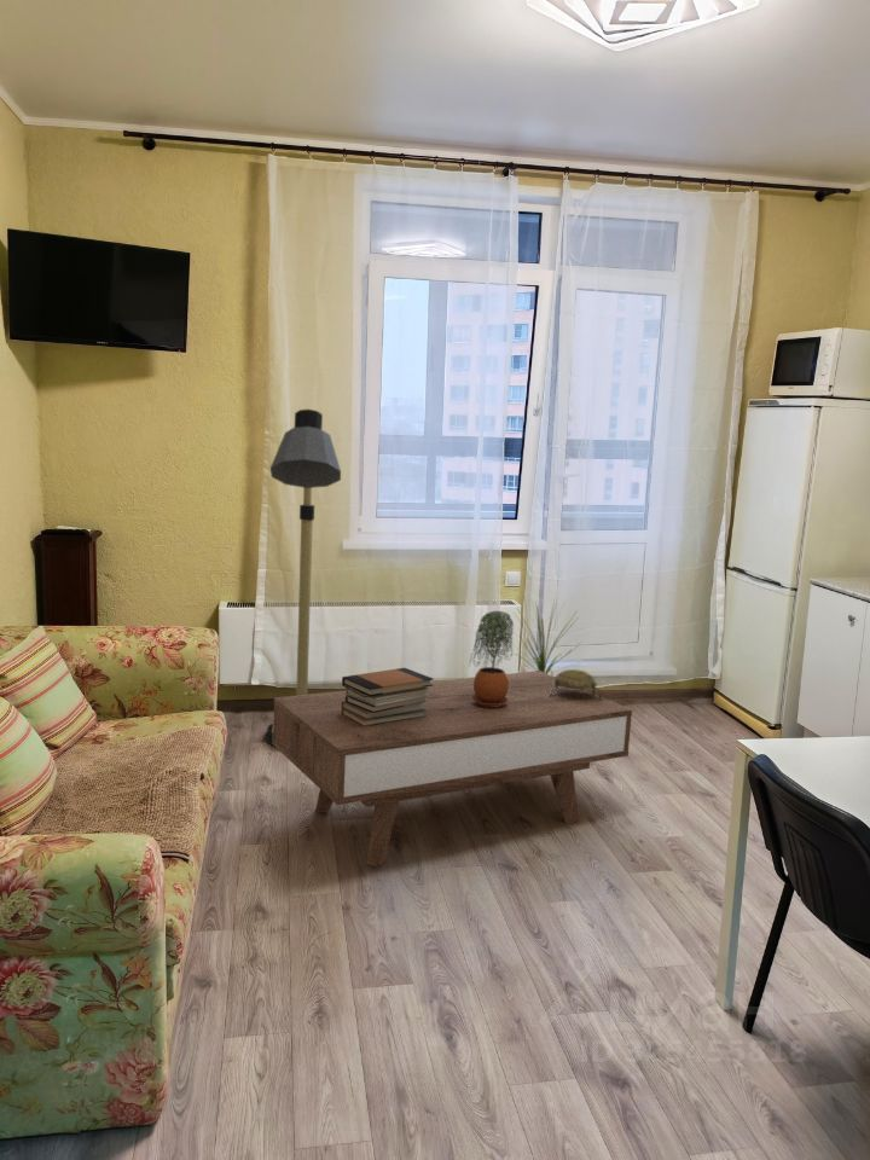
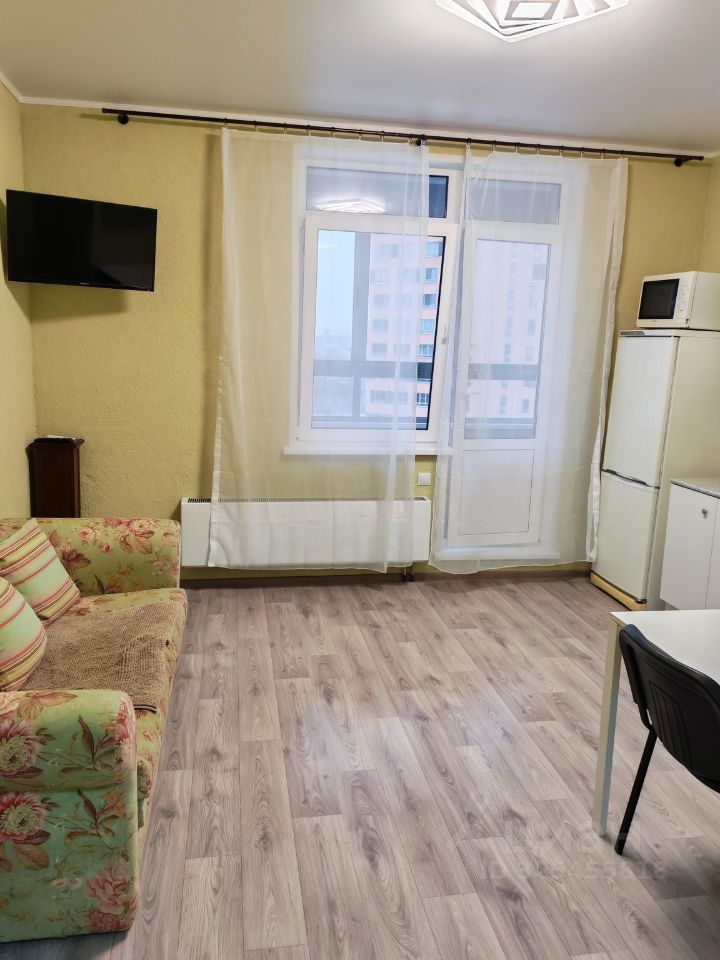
- book stack [341,667,435,726]
- decorative bowl [549,668,603,700]
- potted plant [468,609,515,707]
- floor lamp [265,408,342,748]
- coffee table [273,669,633,868]
- house plant [511,599,581,677]
